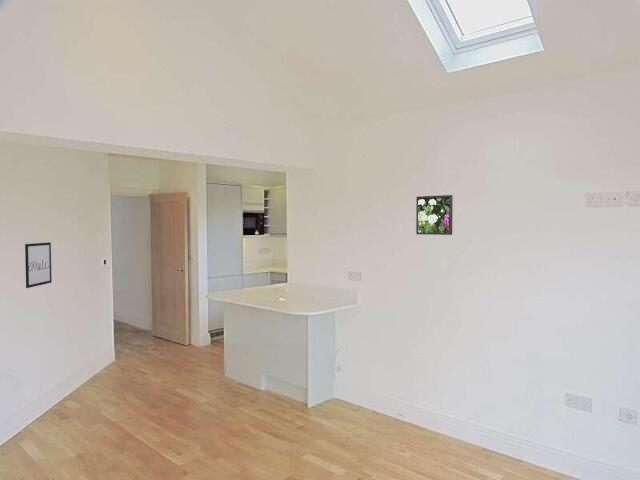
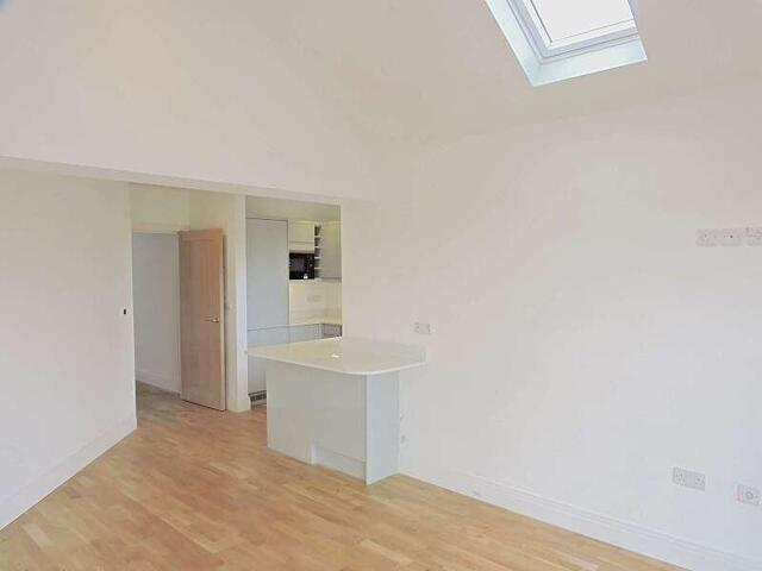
- wall art [24,241,53,289]
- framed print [415,194,454,236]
